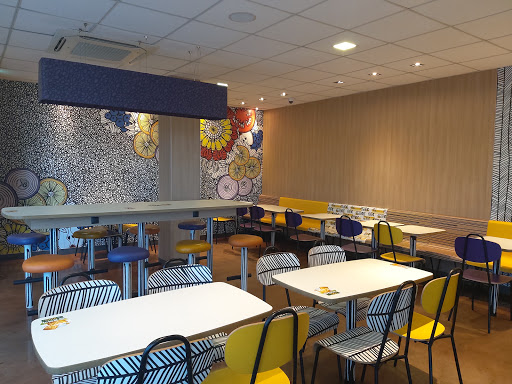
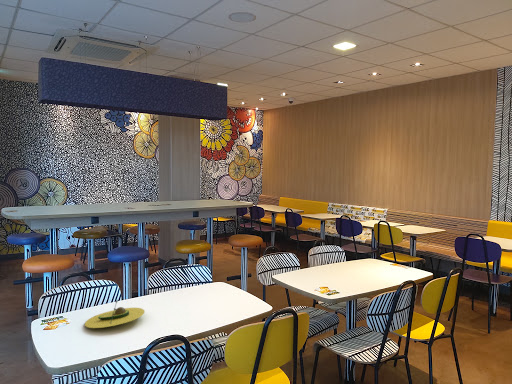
+ avocado [84,299,146,329]
